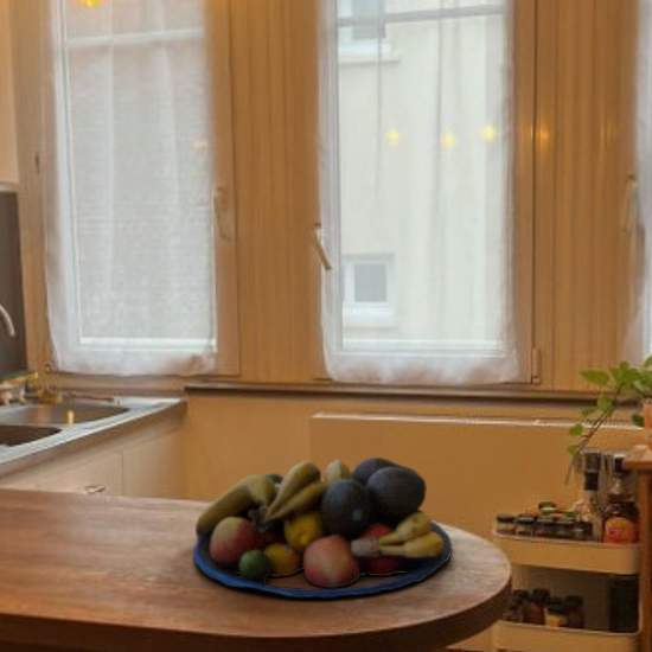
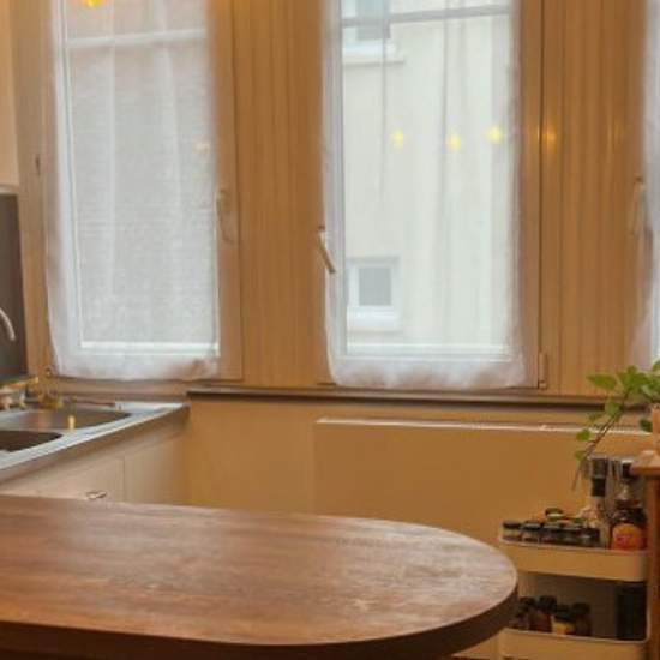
- fruit bowl [192,456,453,599]
